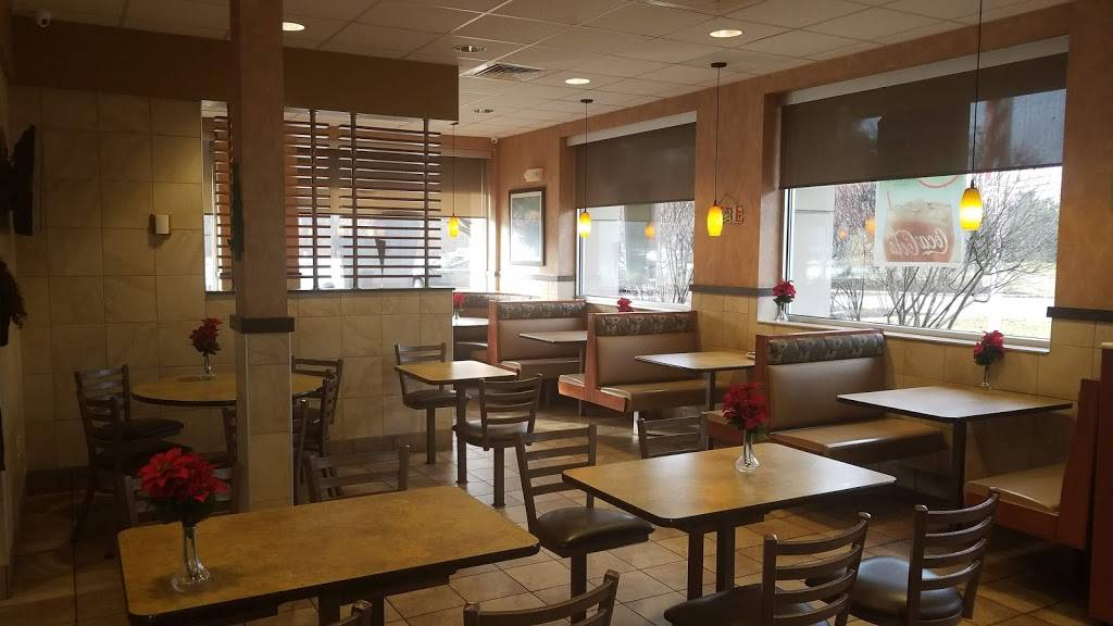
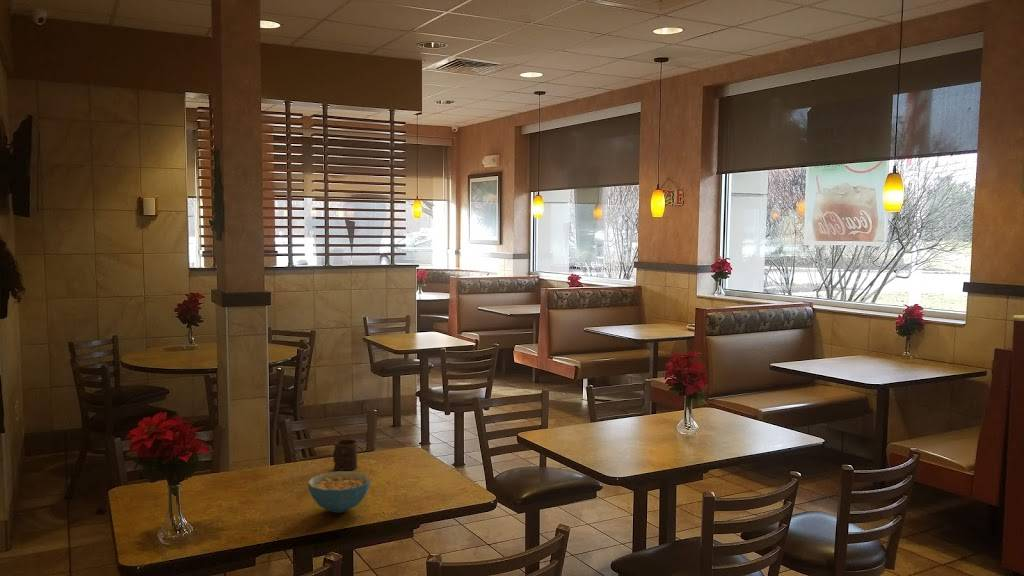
+ cereal bowl [307,470,371,514]
+ cup [332,438,358,471]
